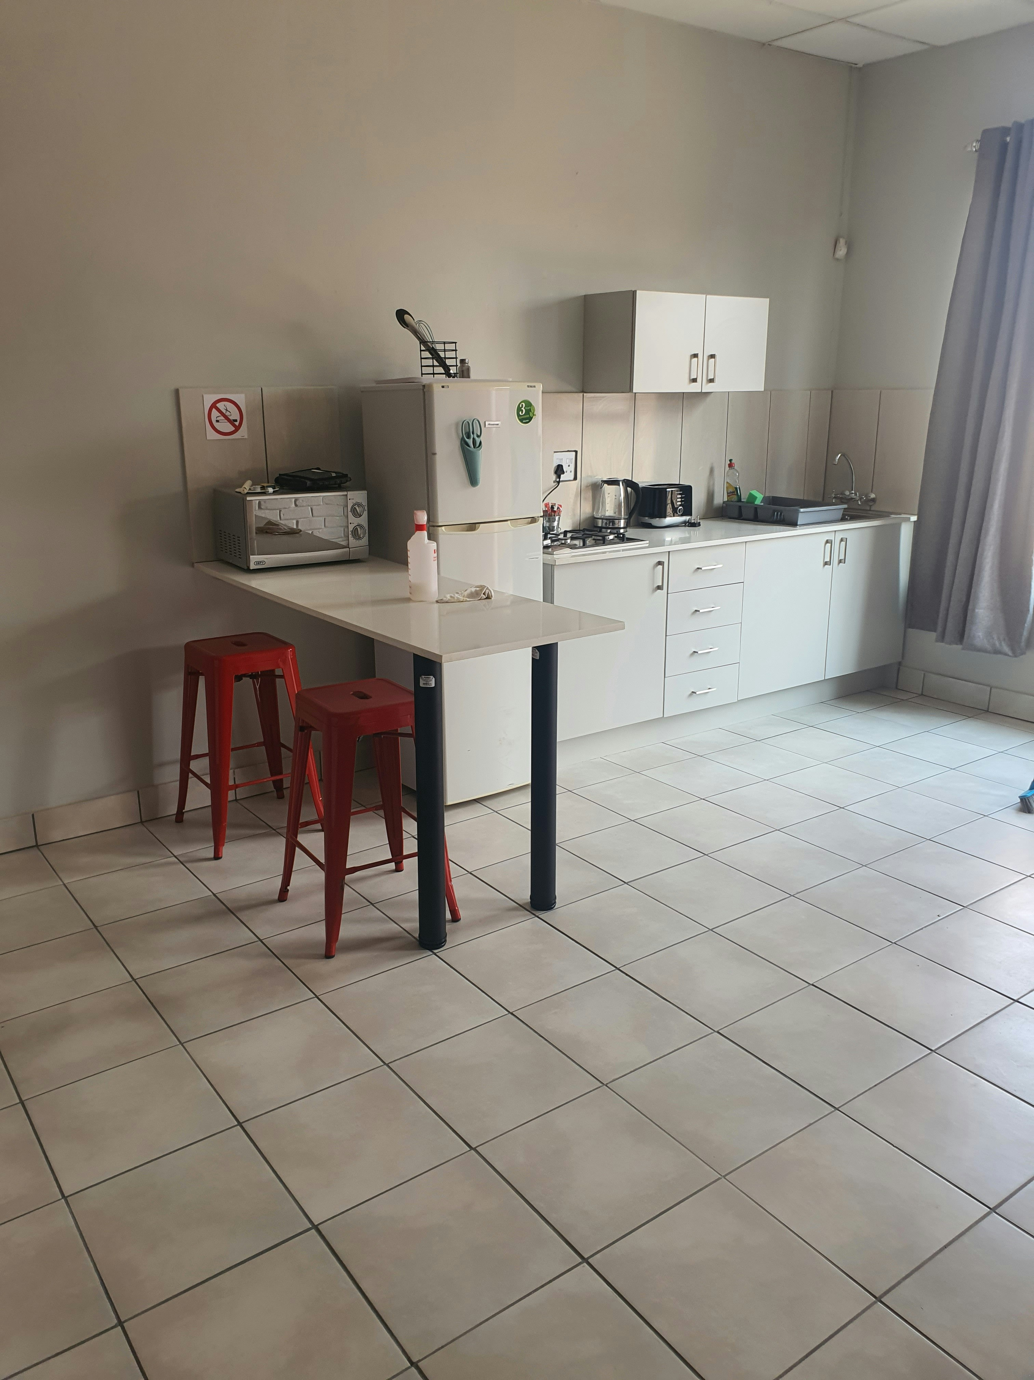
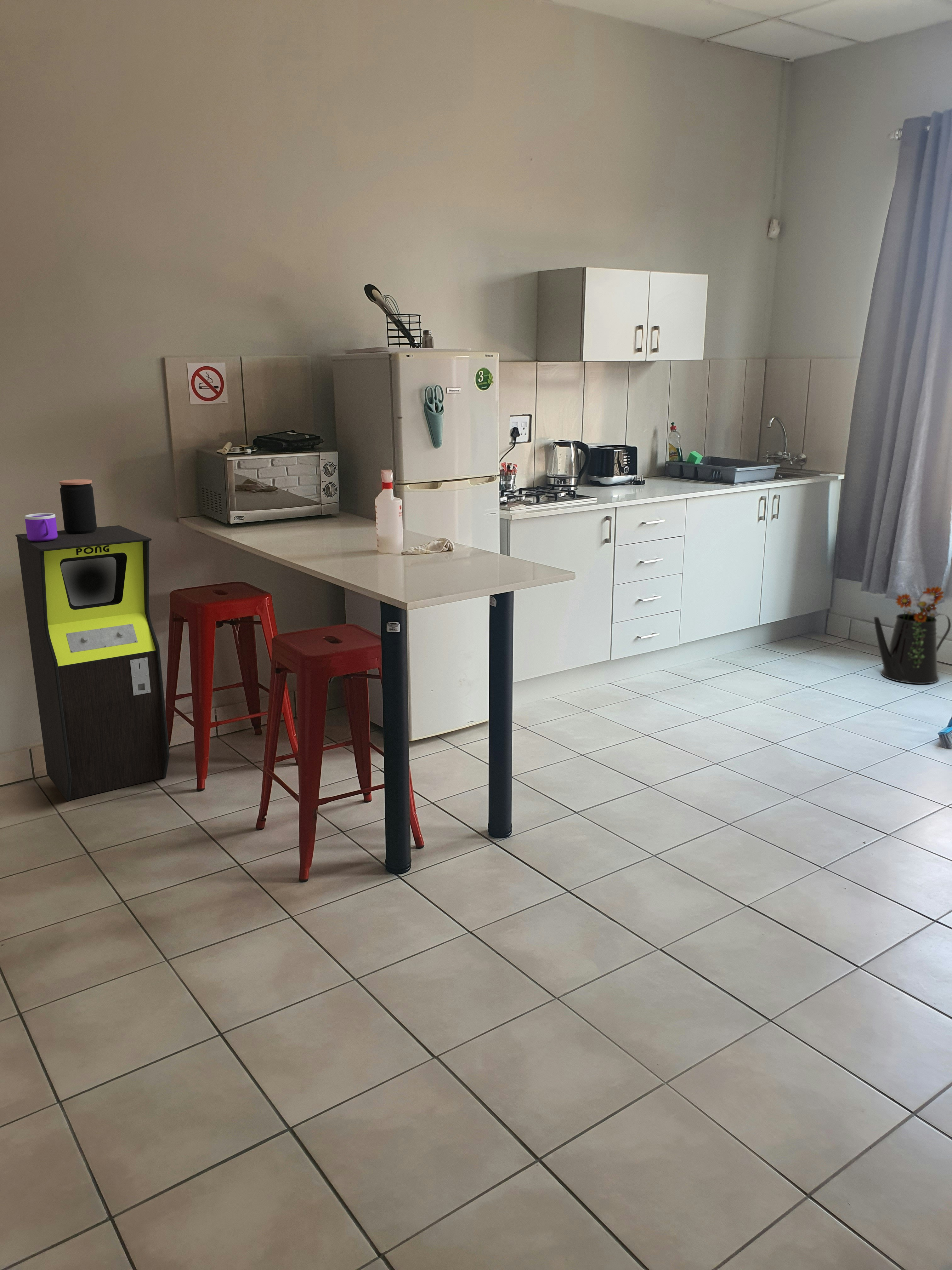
+ storage cabinet [15,525,170,801]
+ coffee jar [59,479,97,534]
+ watering can [874,586,951,684]
+ mug [25,513,58,542]
